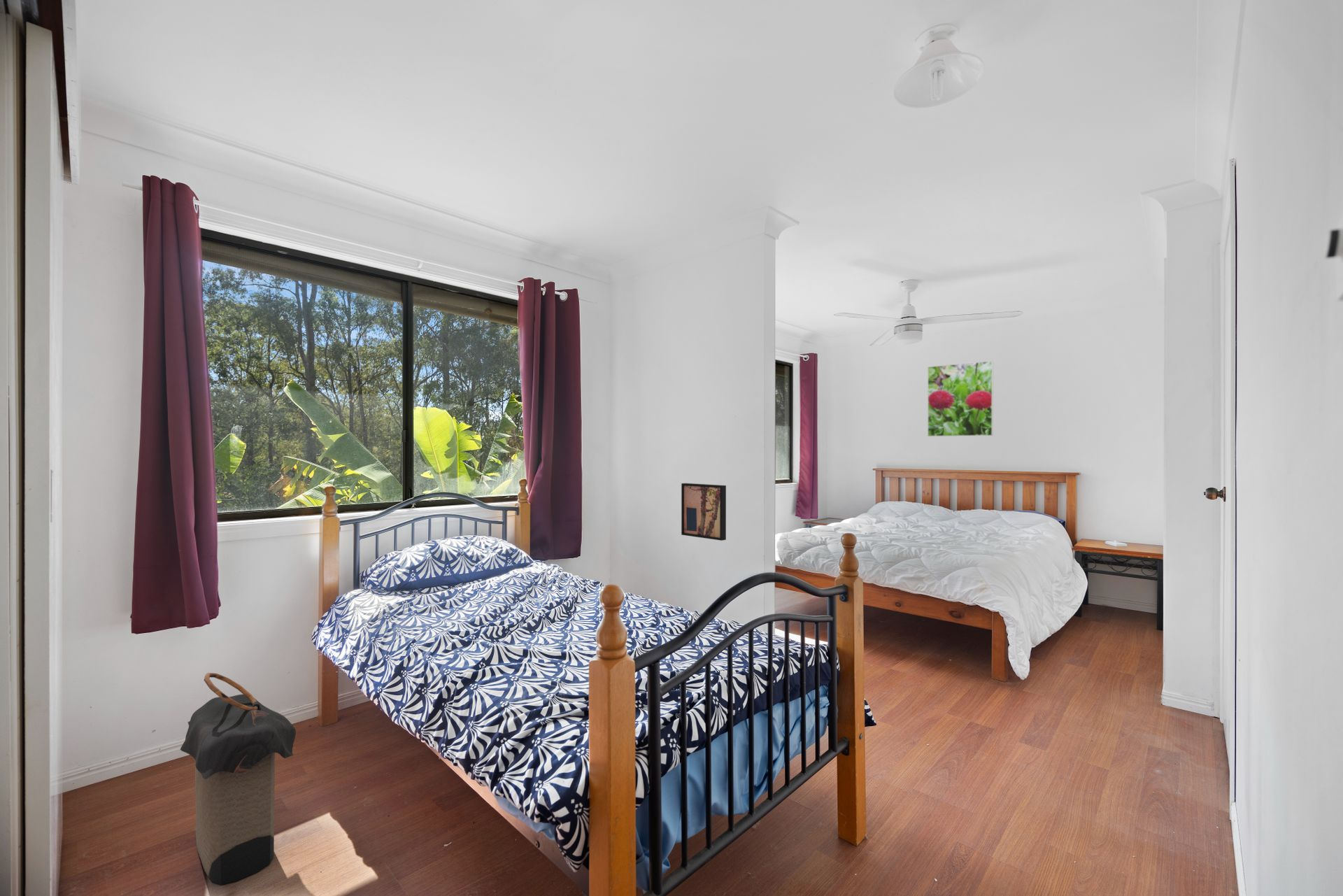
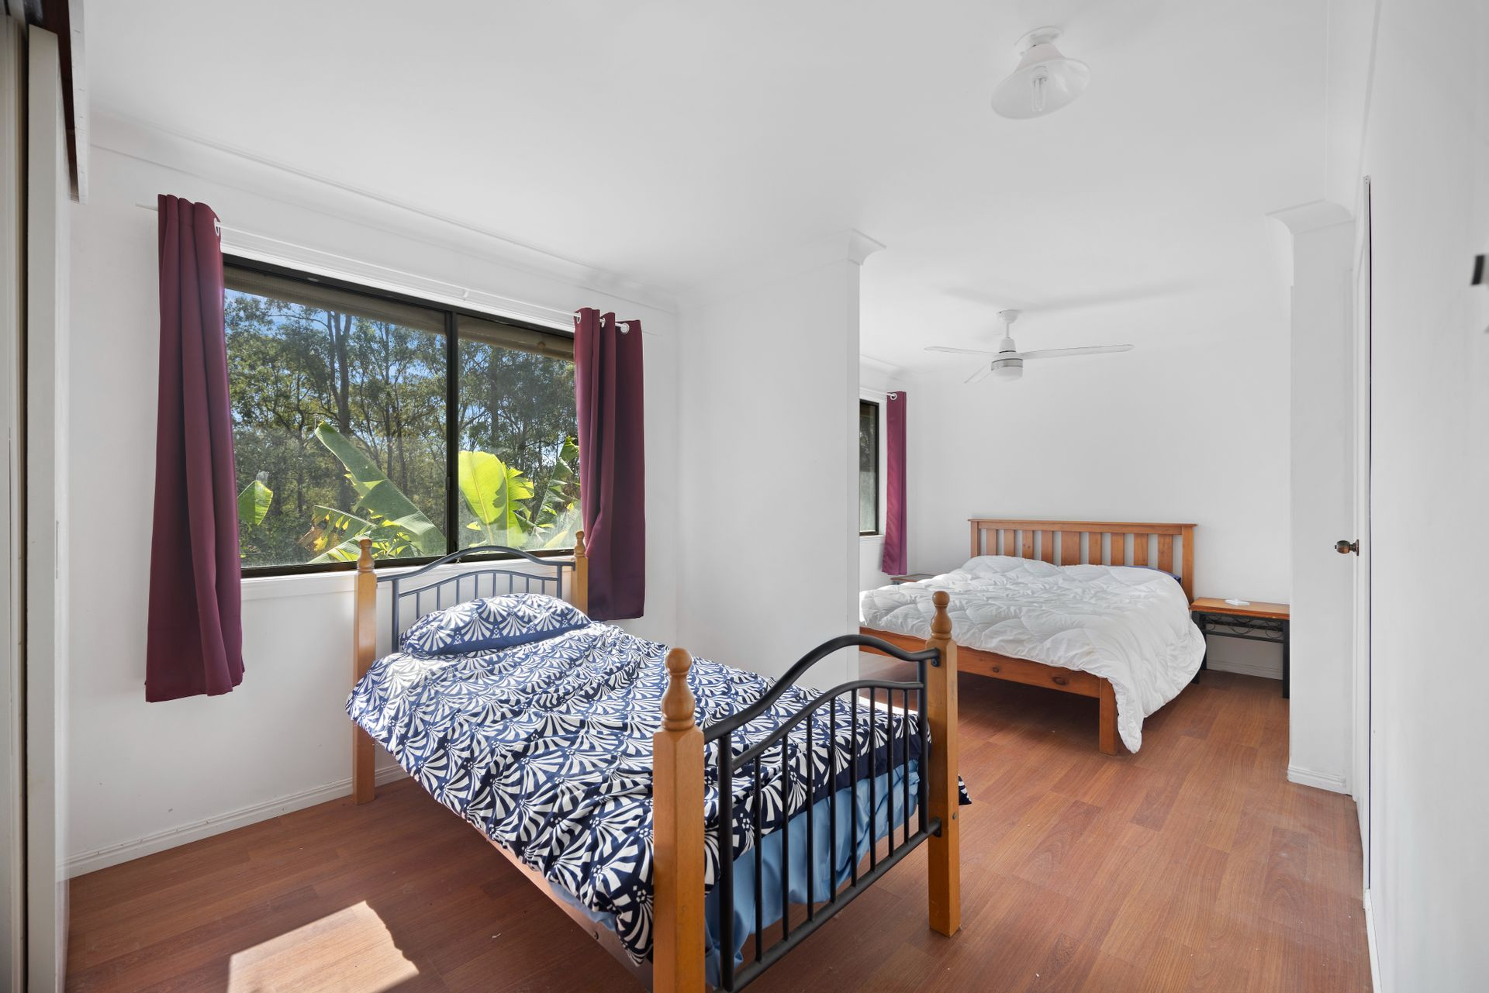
- wall art [681,483,727,541]
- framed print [927,360,994,437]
- laundry hamper [180,672,297,886]
